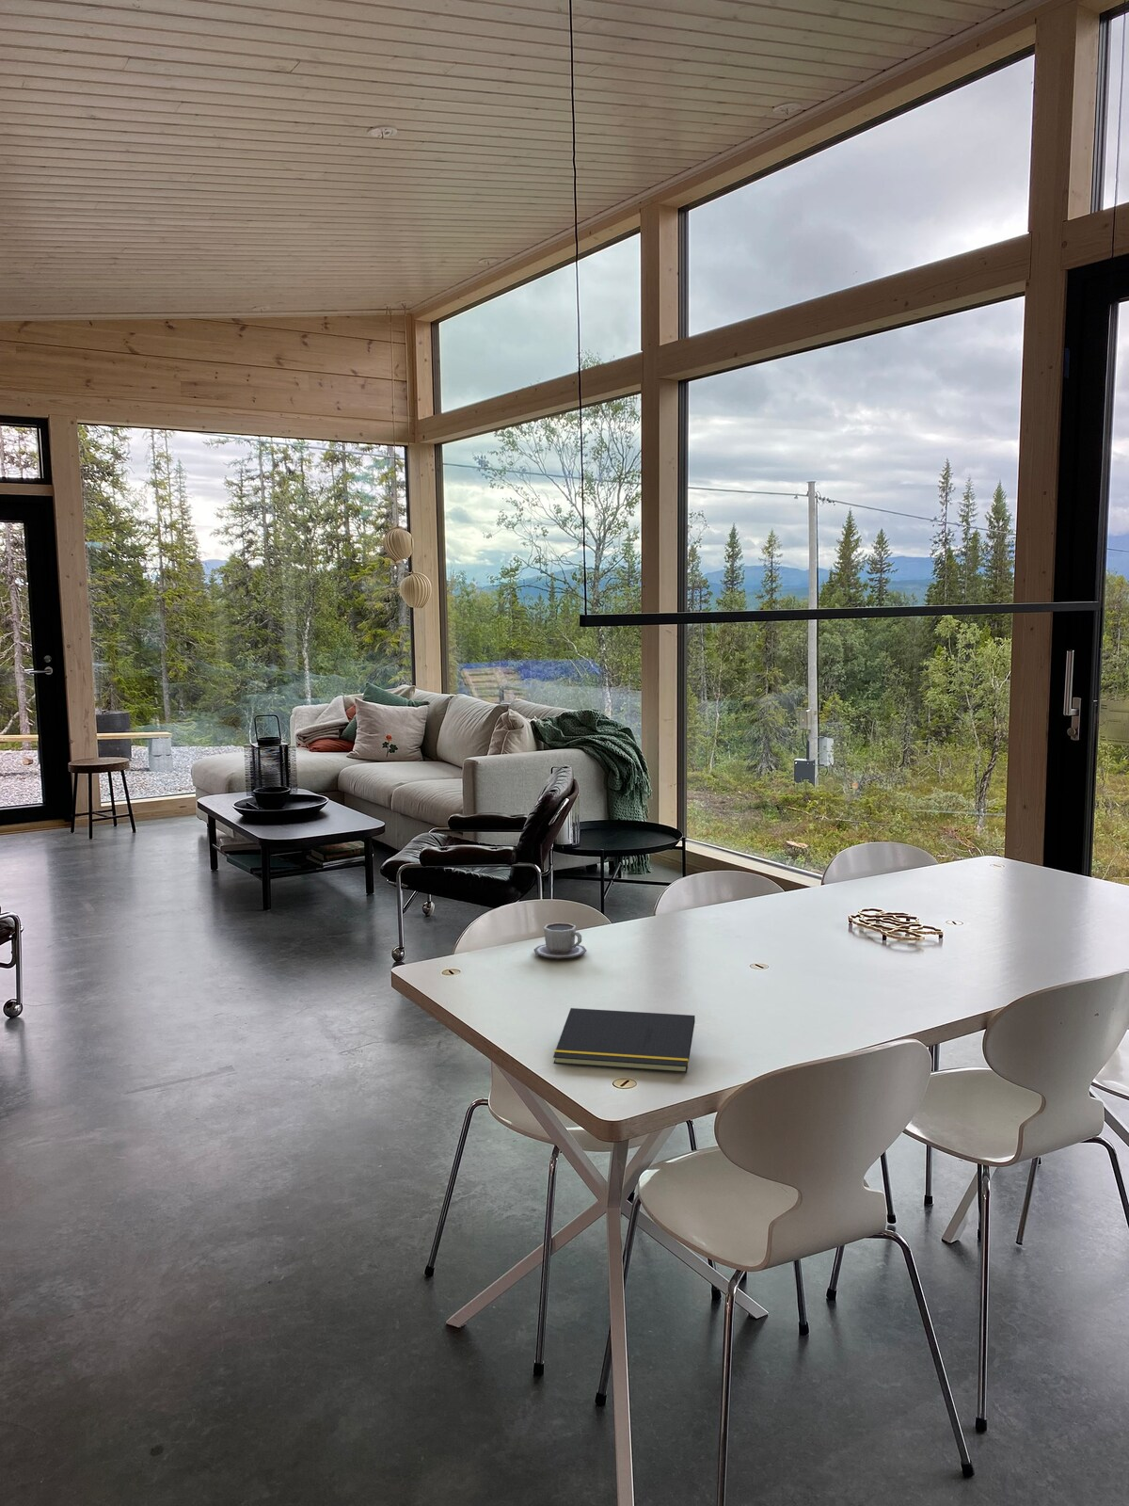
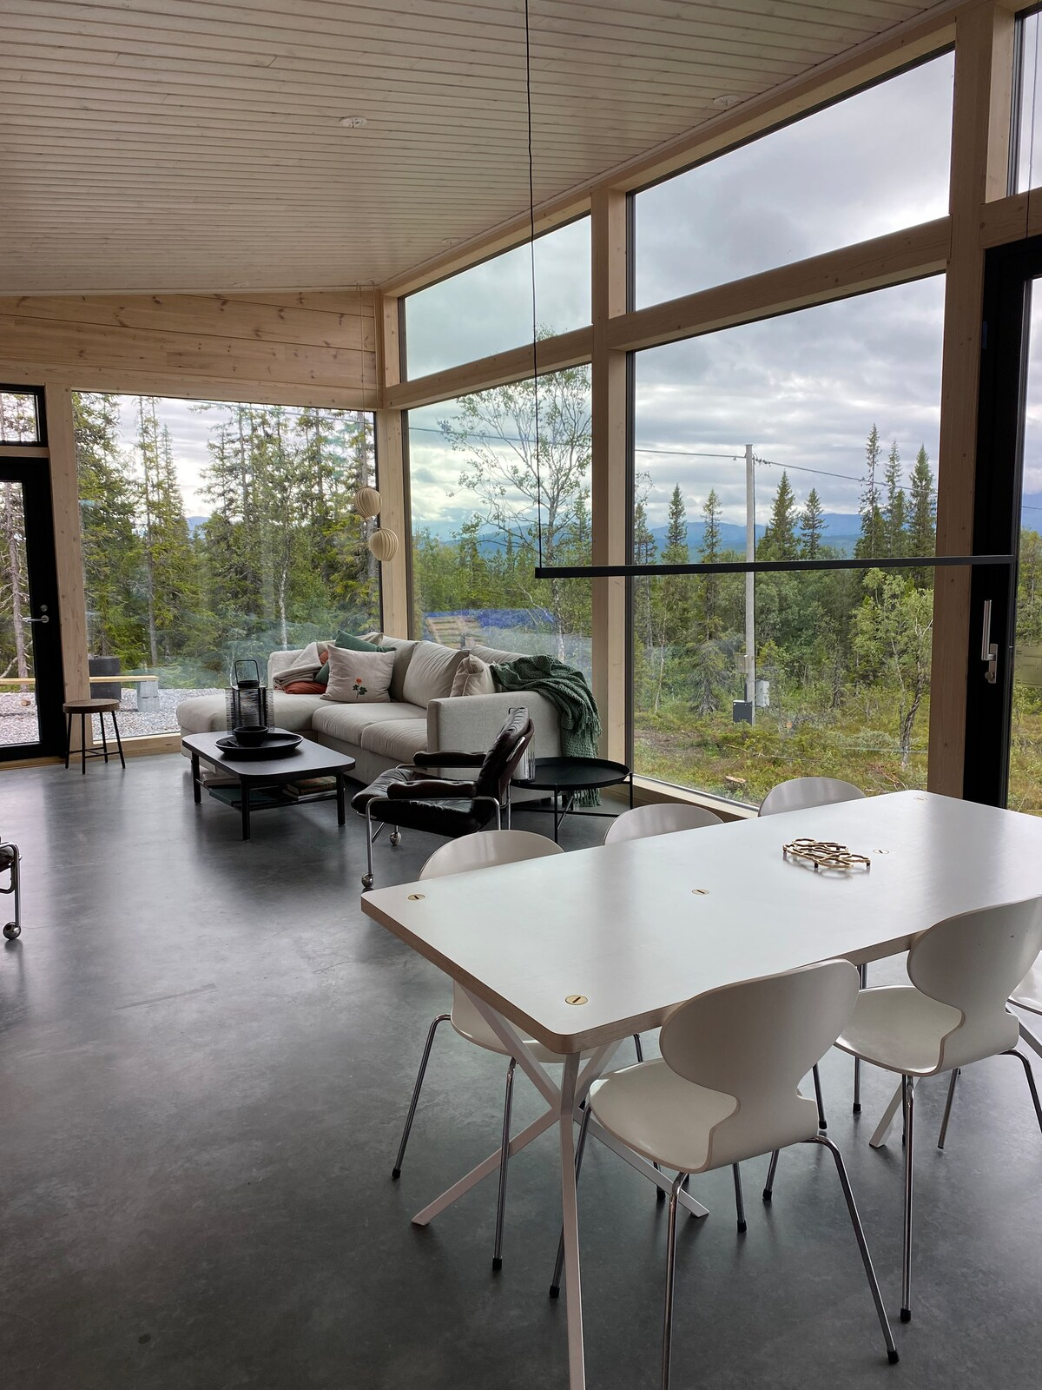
- notepad [553,1007,696,1074]
- cup [534,923,588,959]
